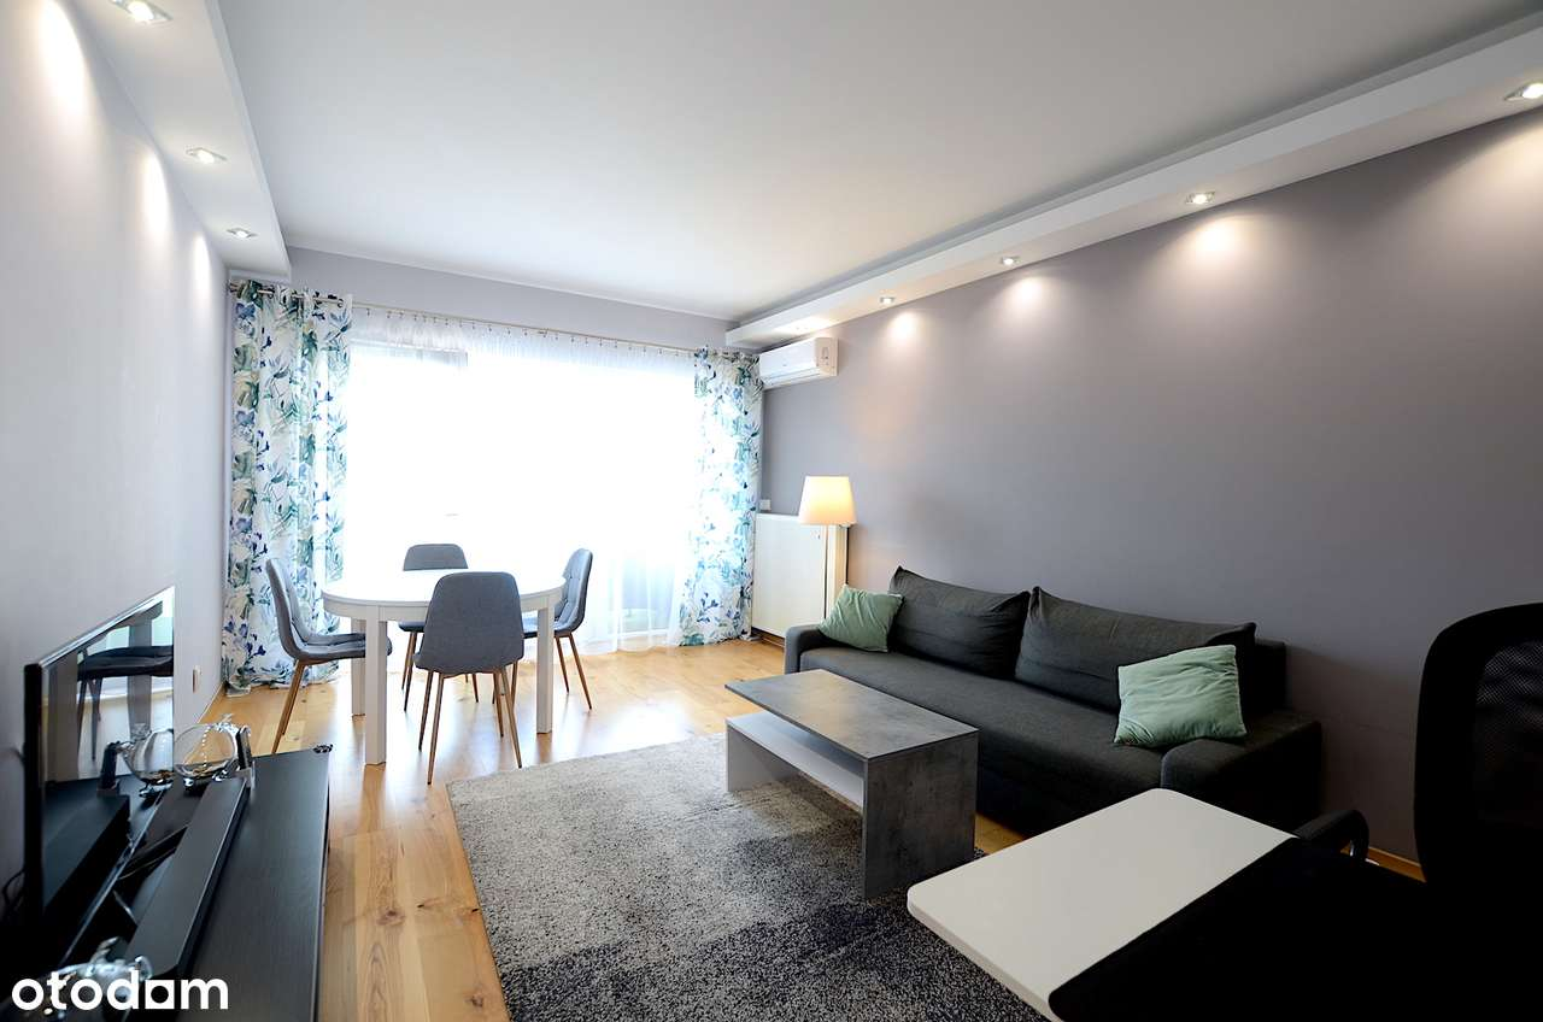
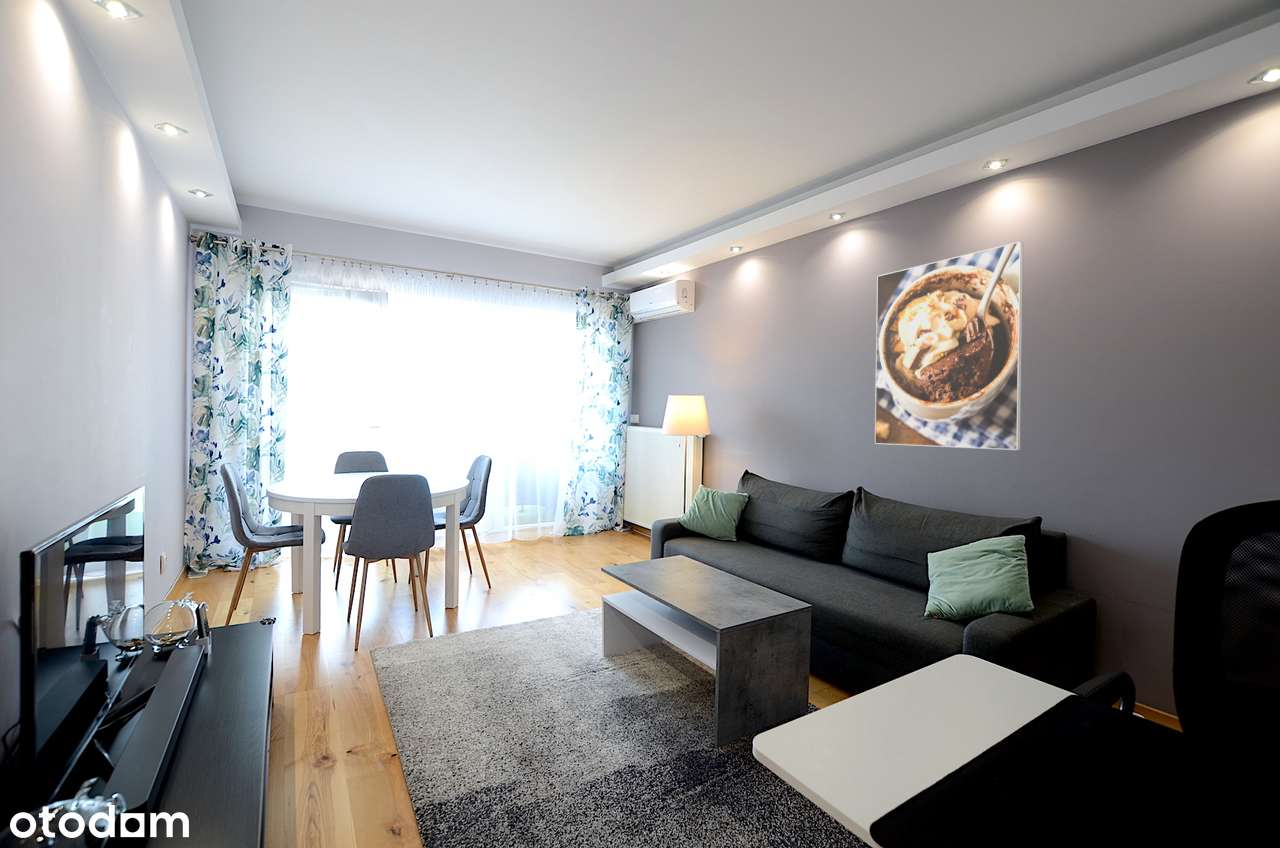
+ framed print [874,240,1024,451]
